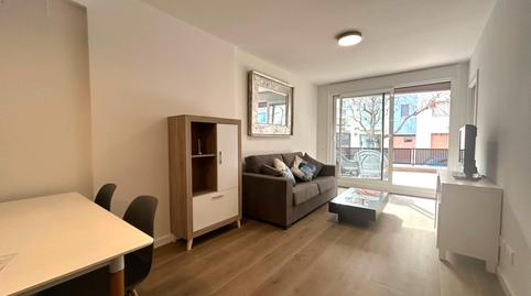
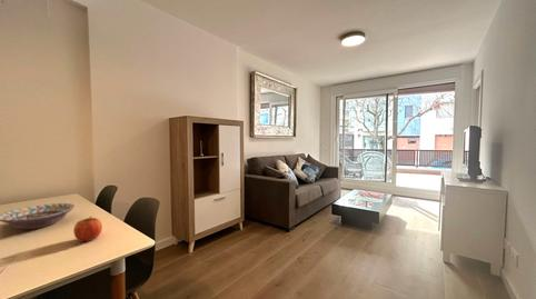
+ fruit [72,216,103,242]
+ decorative bowl [0,202,76,230]
